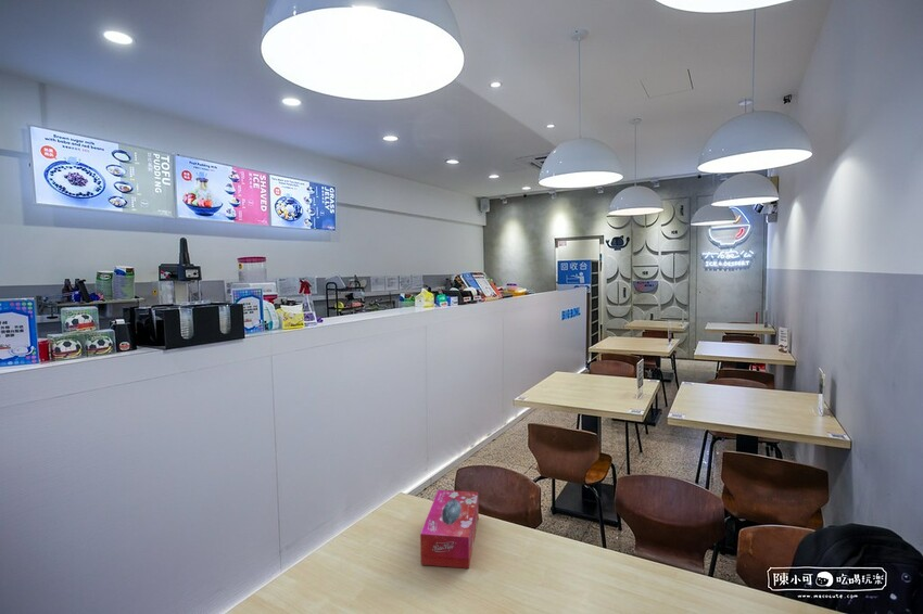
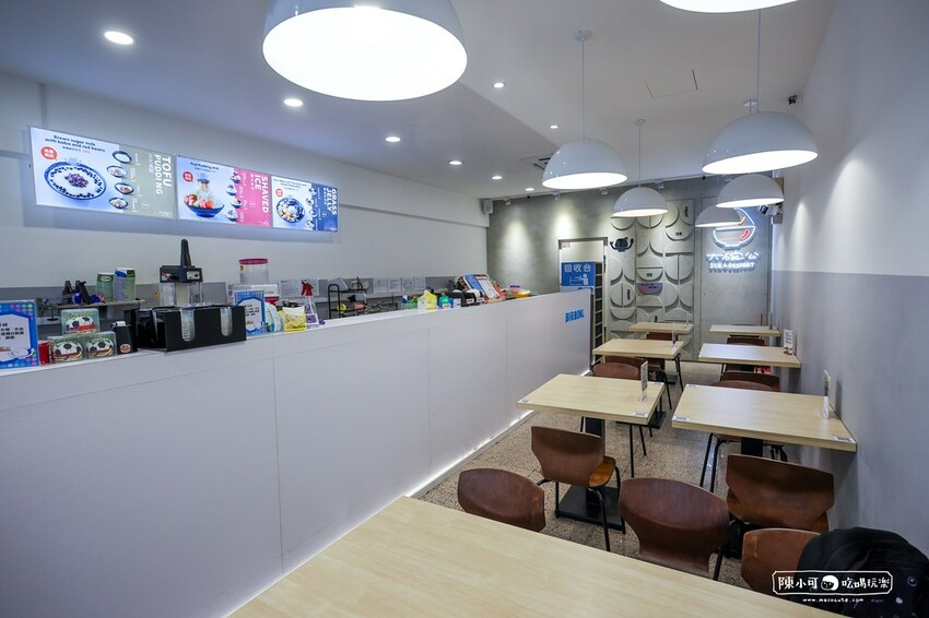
- tissue box [419,489,480,570]
